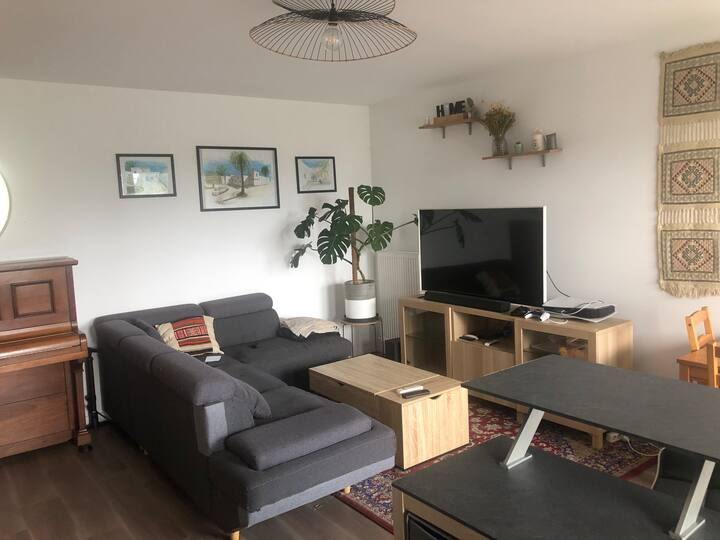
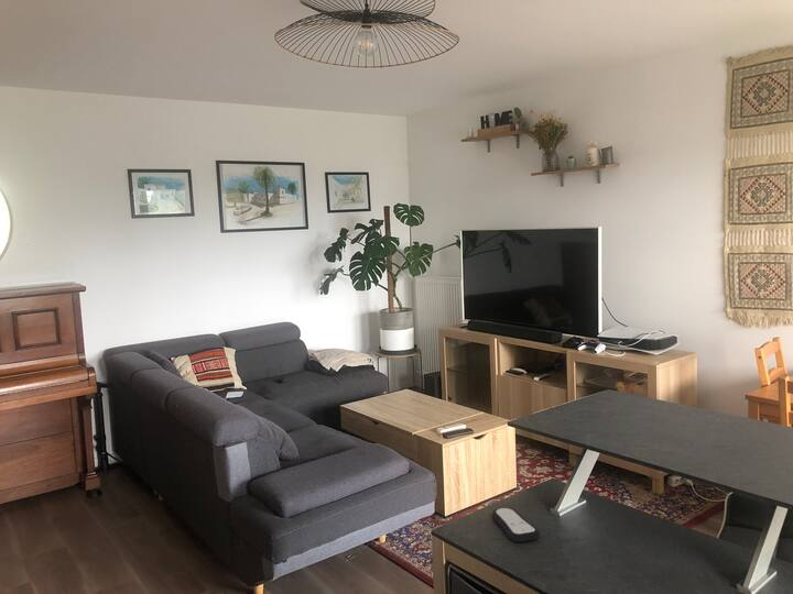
+ remote control [491,507,541,543]
